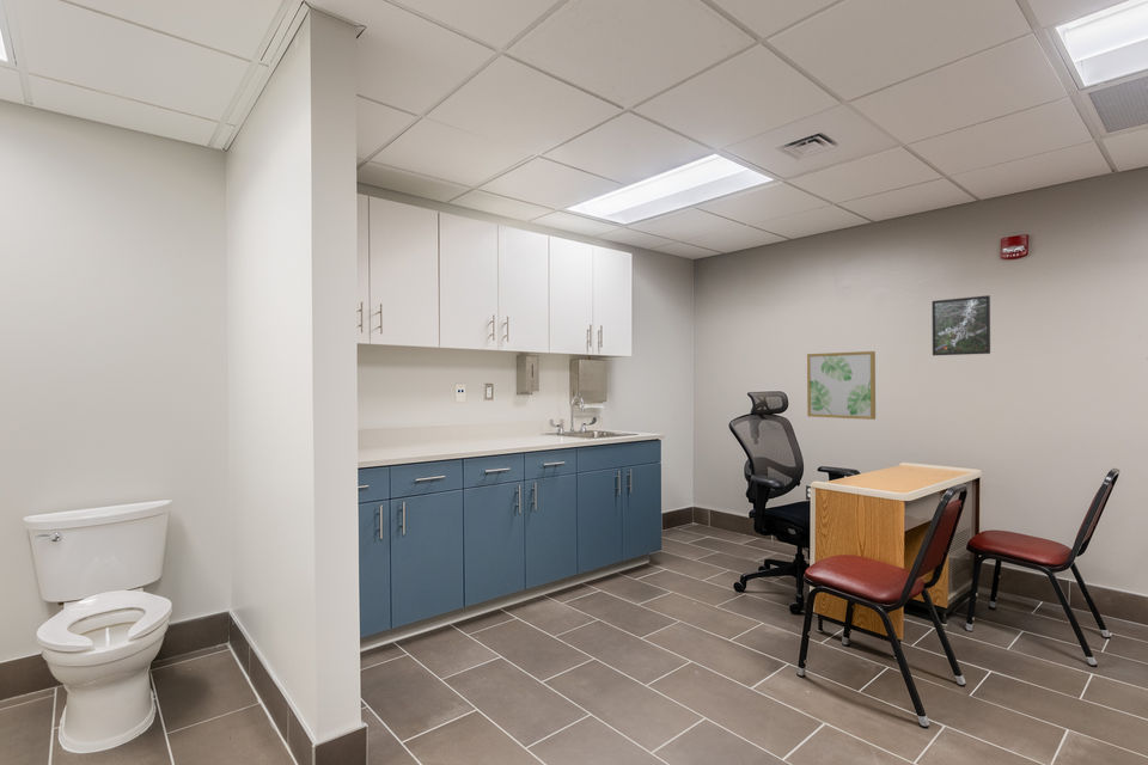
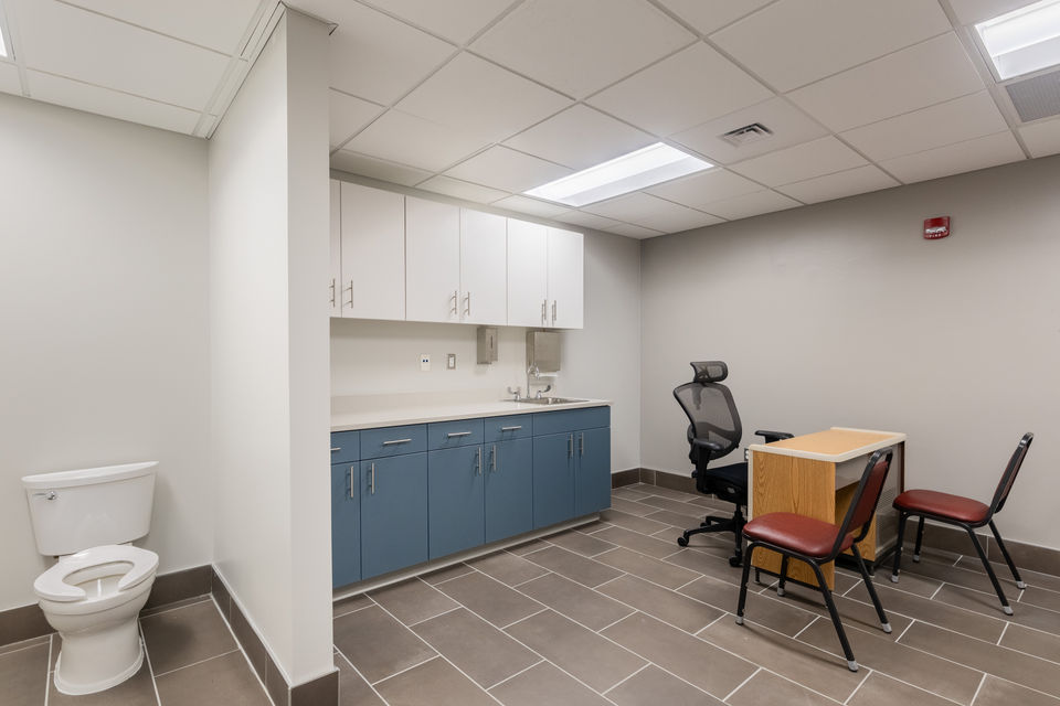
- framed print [930,294,991,356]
- wall art [806,350,877,421]
